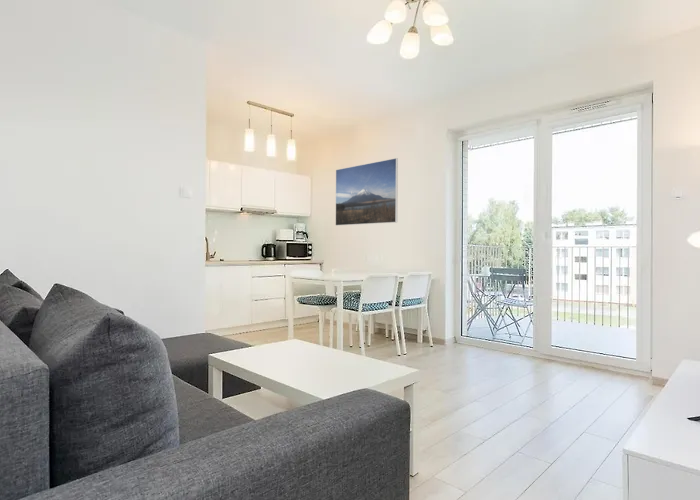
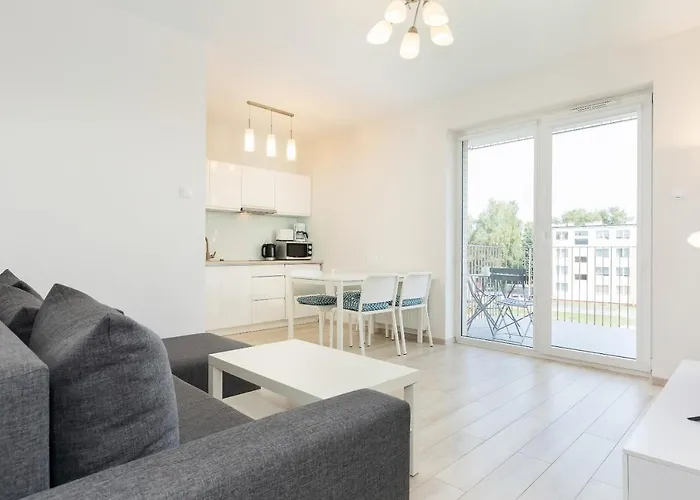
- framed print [335,157,399,226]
